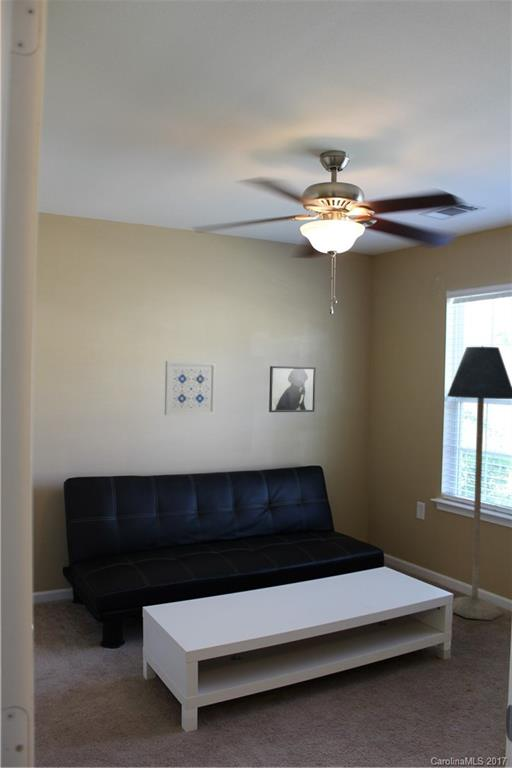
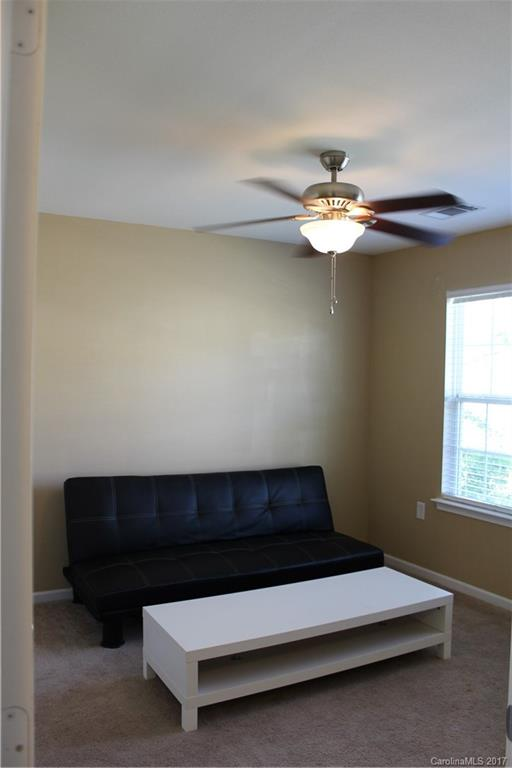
- floor lamp [446,345,512,621]
- wall art [164,360,217,416]
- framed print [268,365,317,413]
